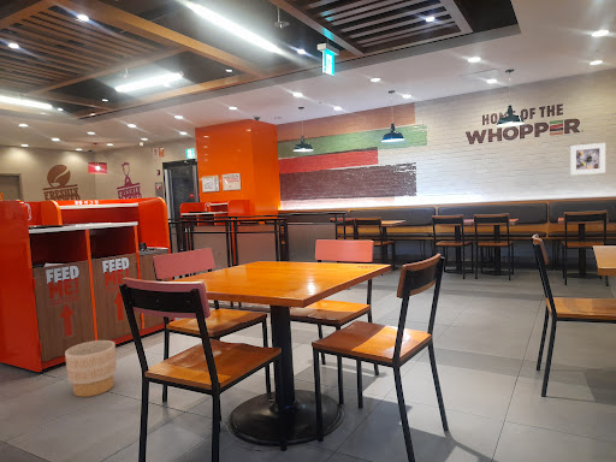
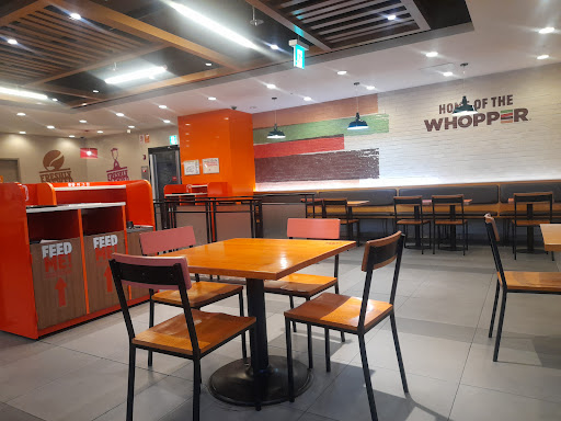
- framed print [569,142,606,176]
- planter [64,339,118,398]
